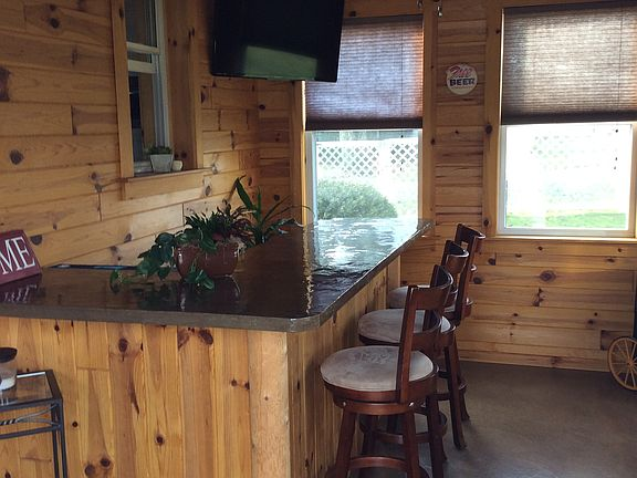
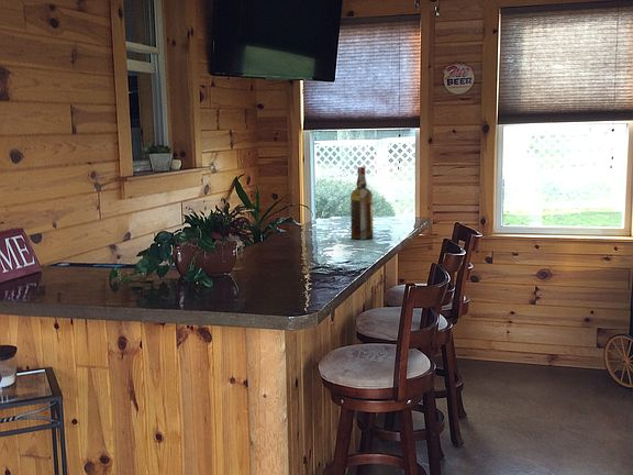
+ liquor bottle [349,166,374,241]
